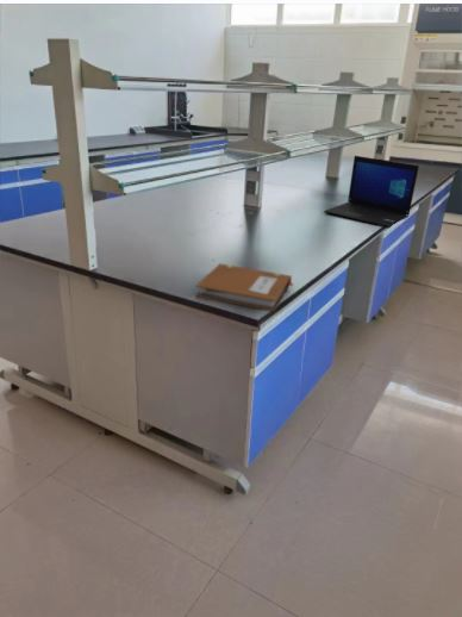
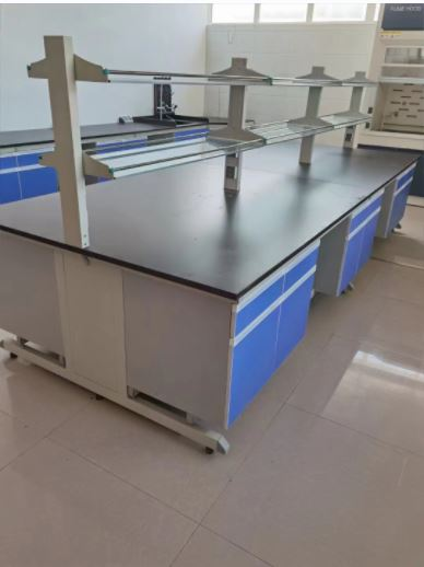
- notebook [194,262,294,312]
- laptop [323,155,420,229]
